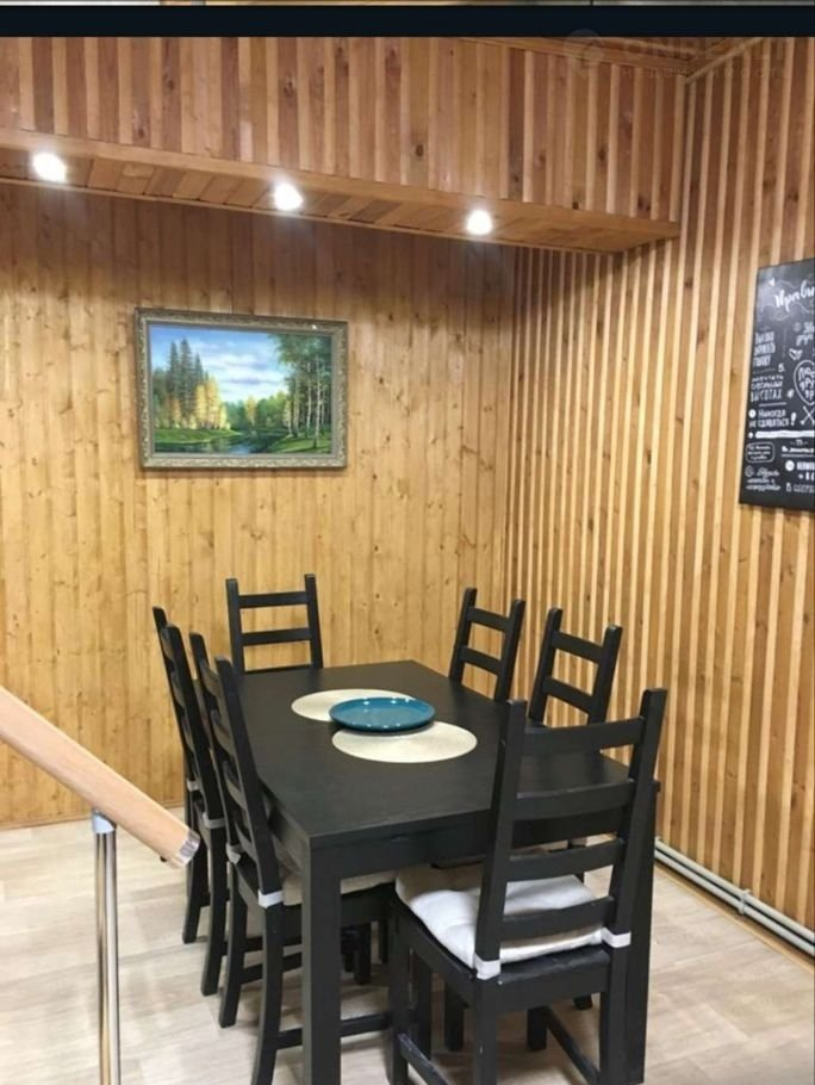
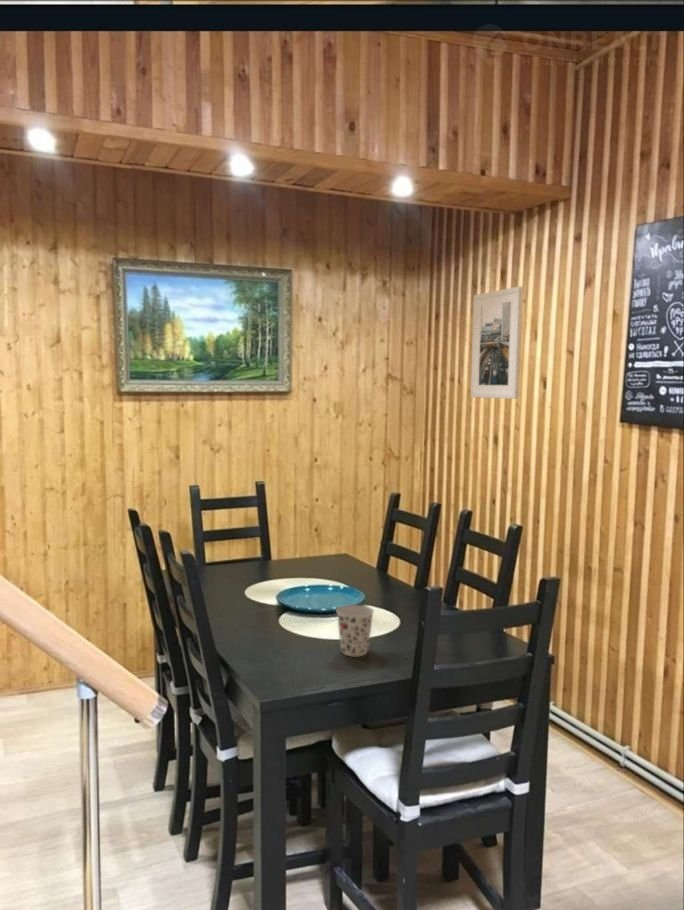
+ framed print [470,285,524,400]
+ cup [335,604,375,657]
